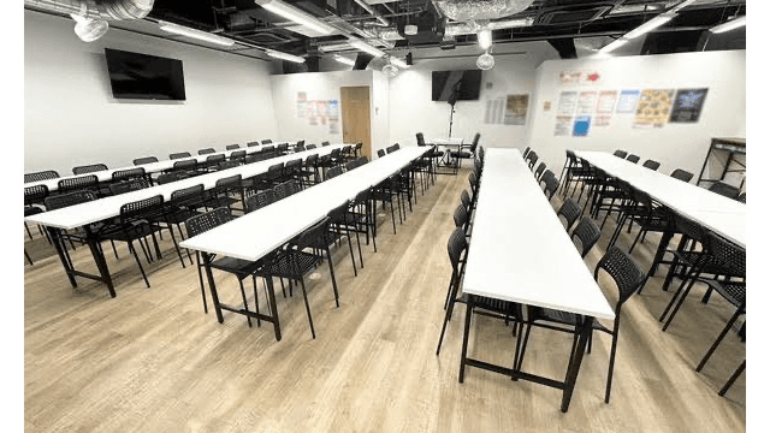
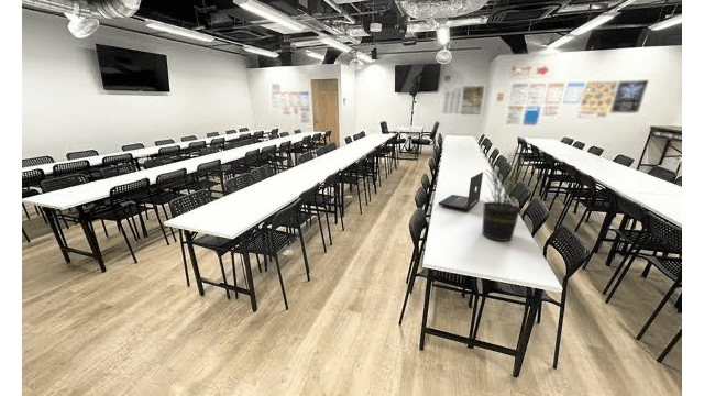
+ potted plant [479,142,539,242]
+ laptop [438,172,484,211]
